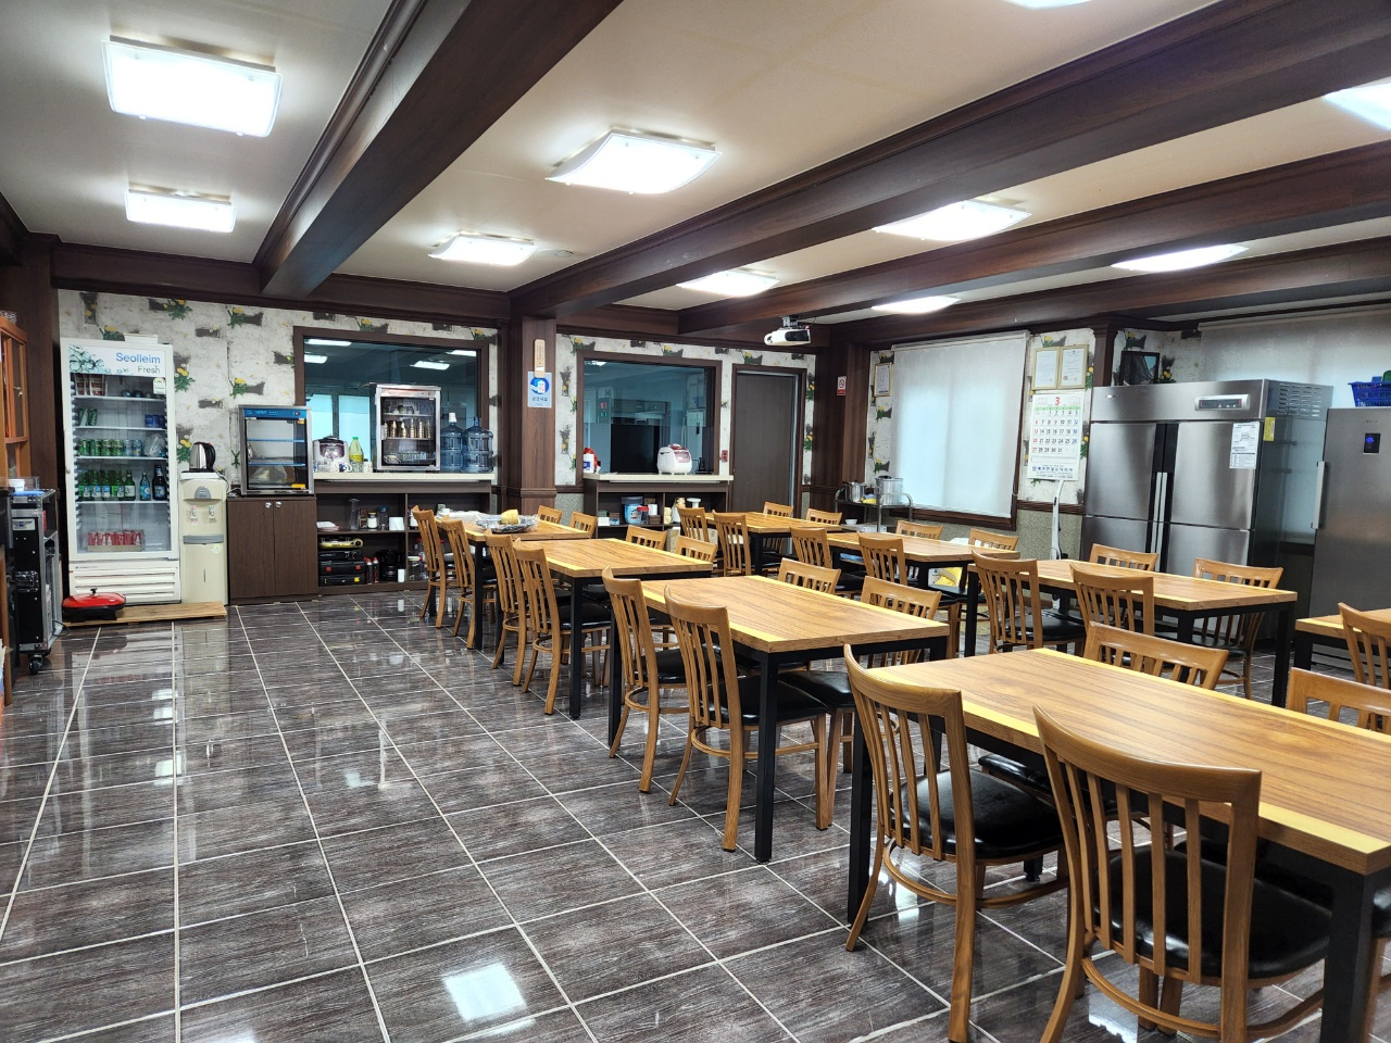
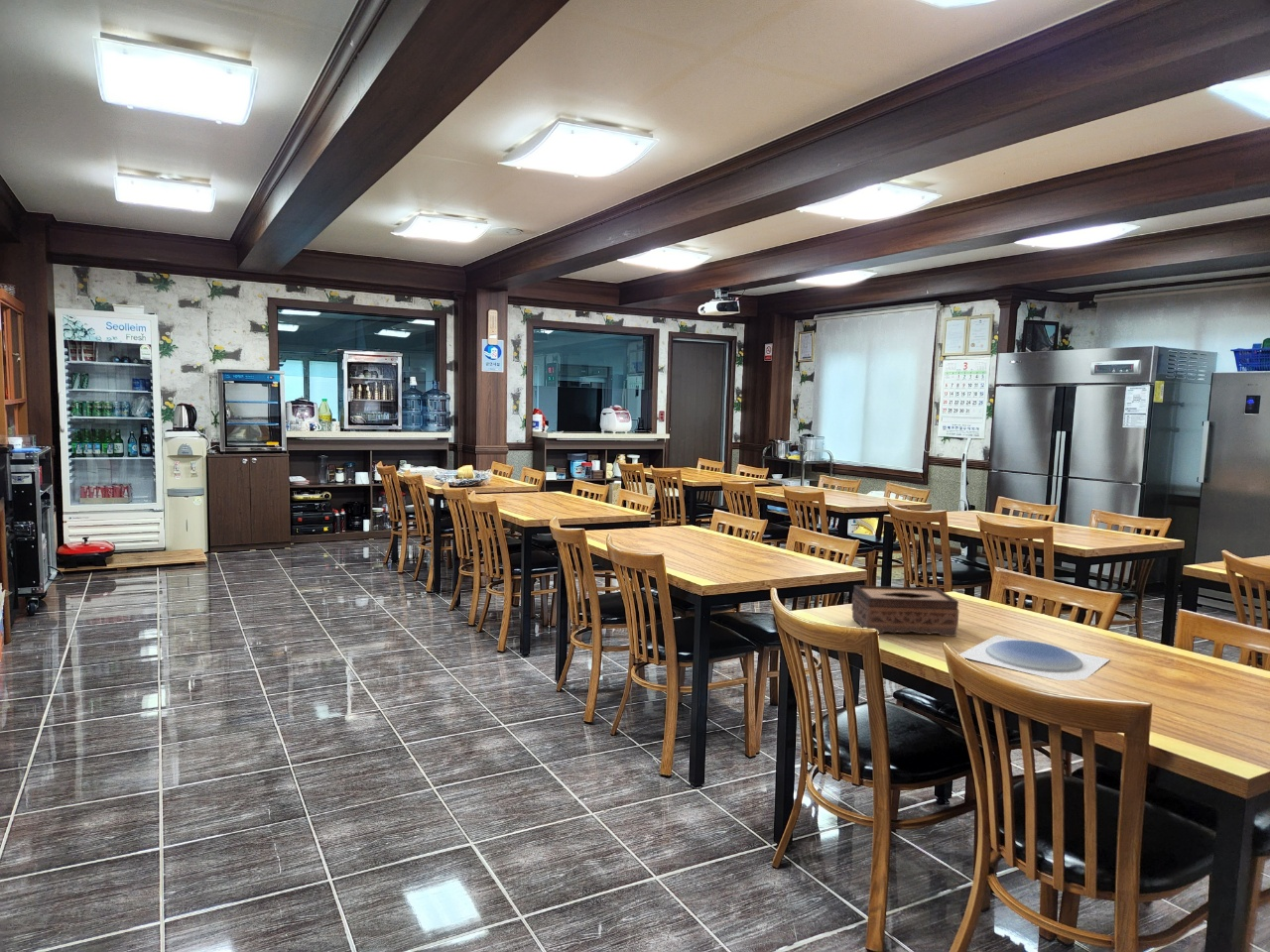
+ tissue box [850,584,960,638]
+ plate [959,634,1110,681]
